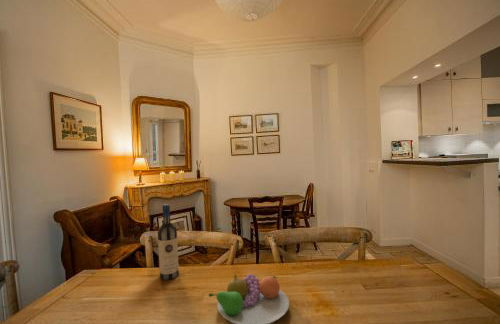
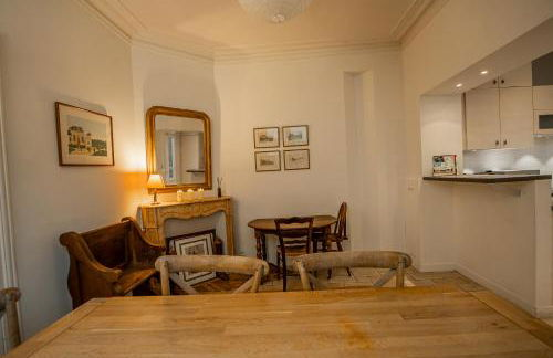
- wine bottle [157,203,180,281]
- fruit bowl [208,272,290,324]
